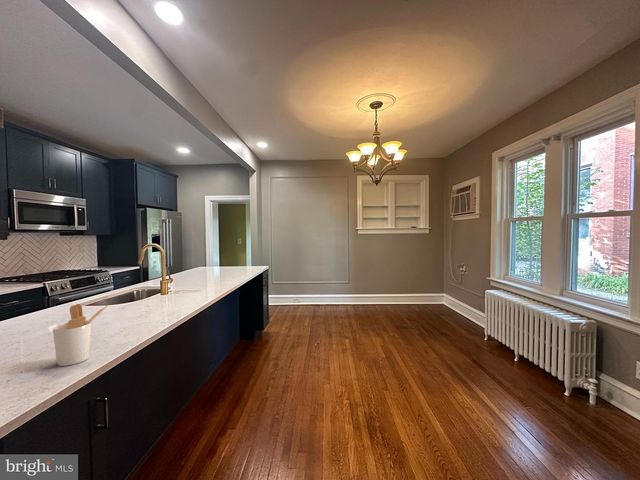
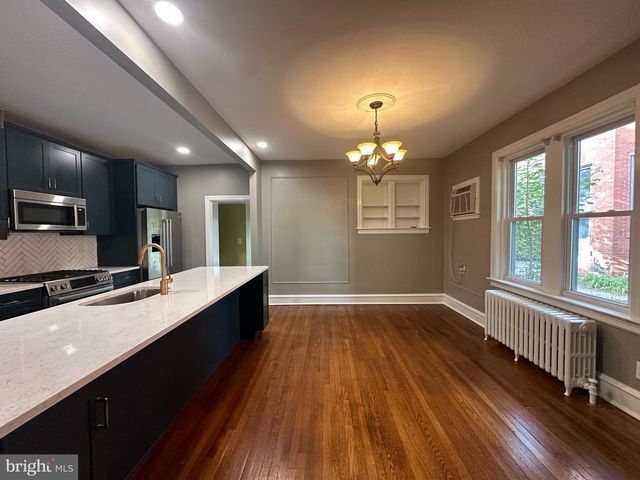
- utensil holder [52,303,109,367]
